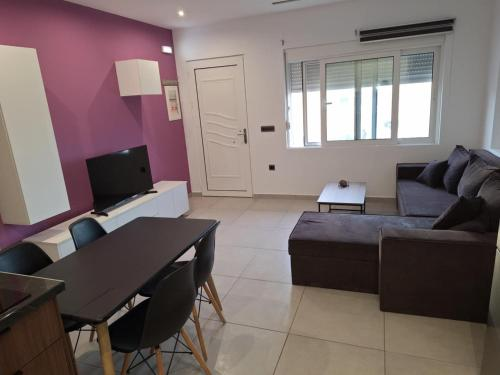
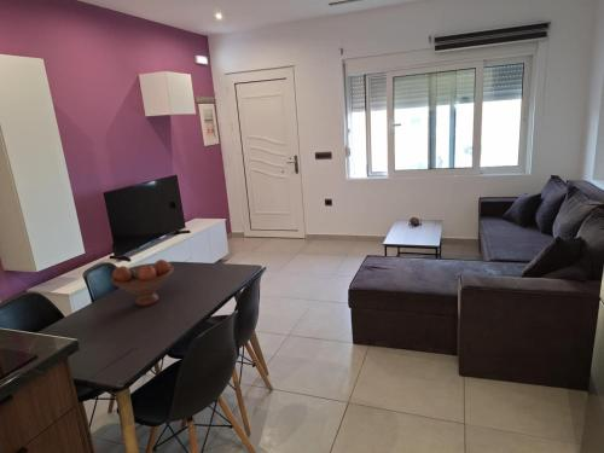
+ fruit bowl [110,259,175,307]
